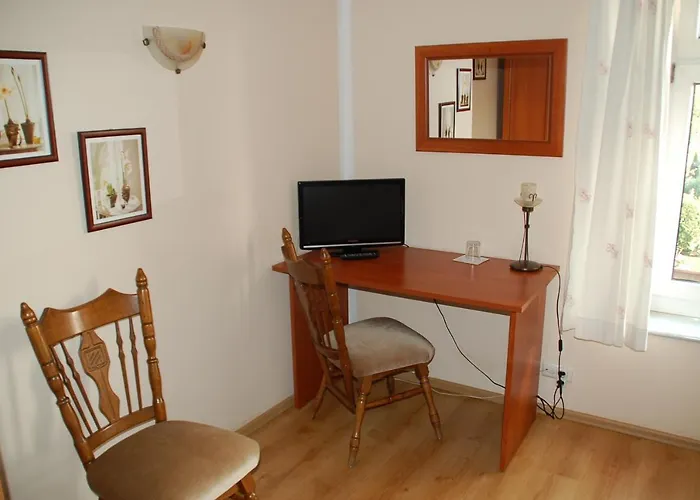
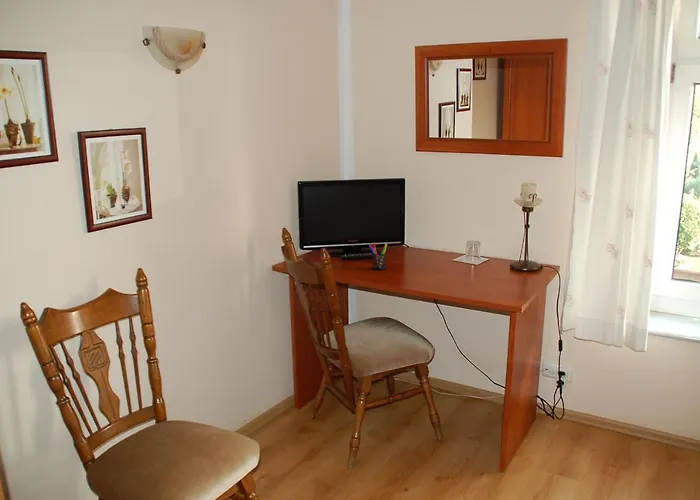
+ pen holder [368,242,388,271]
